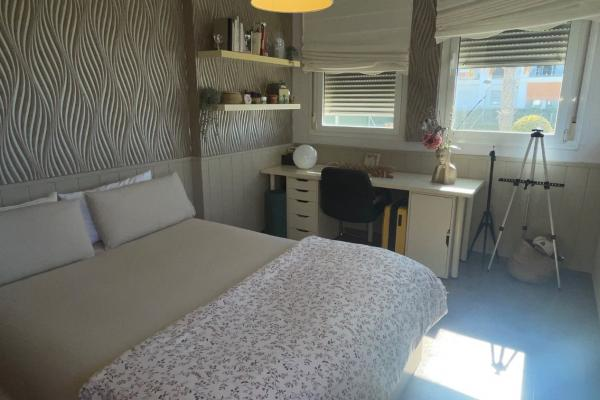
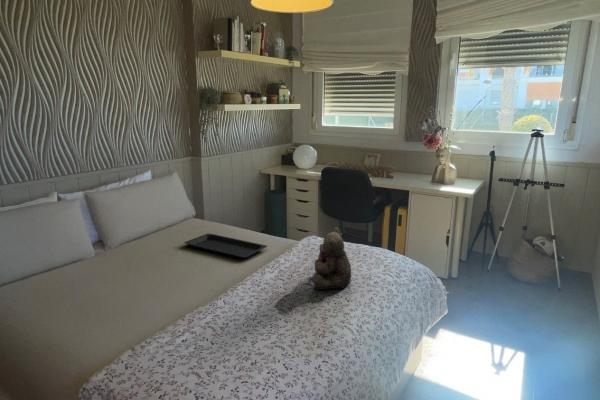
+ teddy bear [311,226,352,291]
+ serving tray [183,233,268,259]
